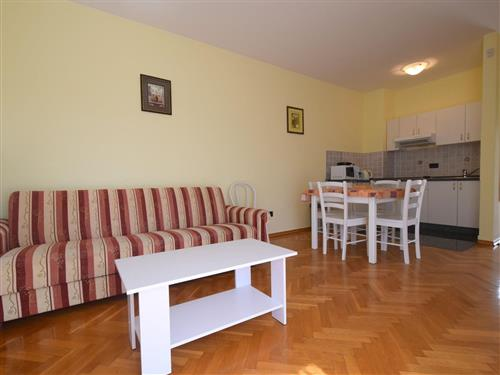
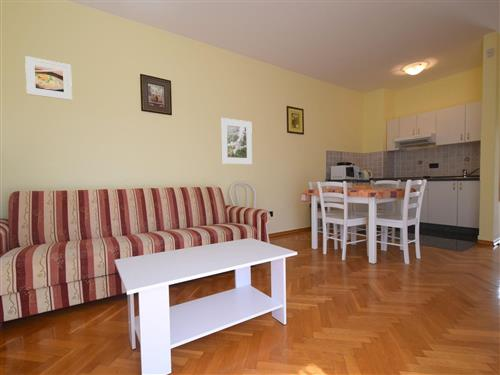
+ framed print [24,55,73,101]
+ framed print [220,117,253,165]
